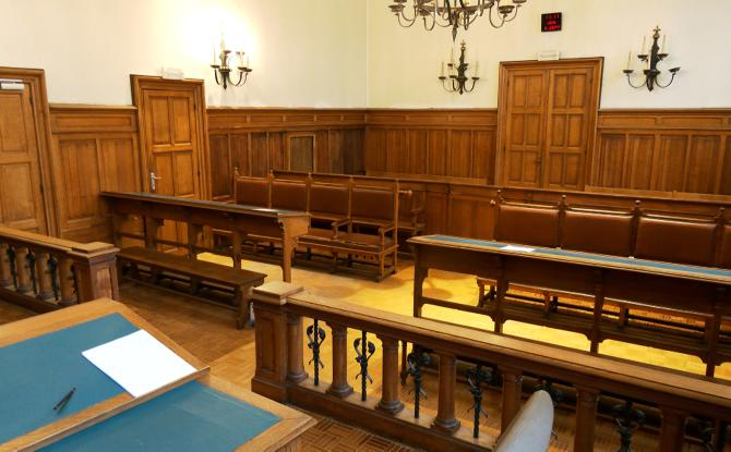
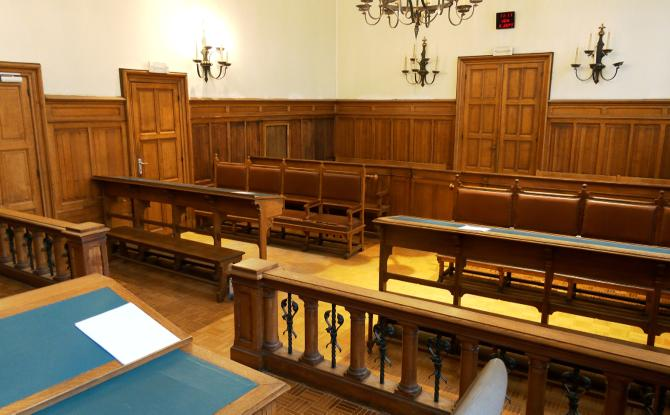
- pen [52,387,76,412]
